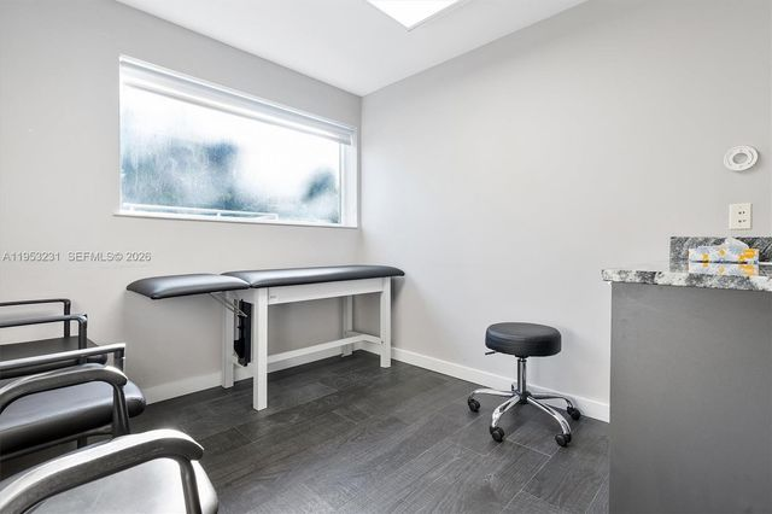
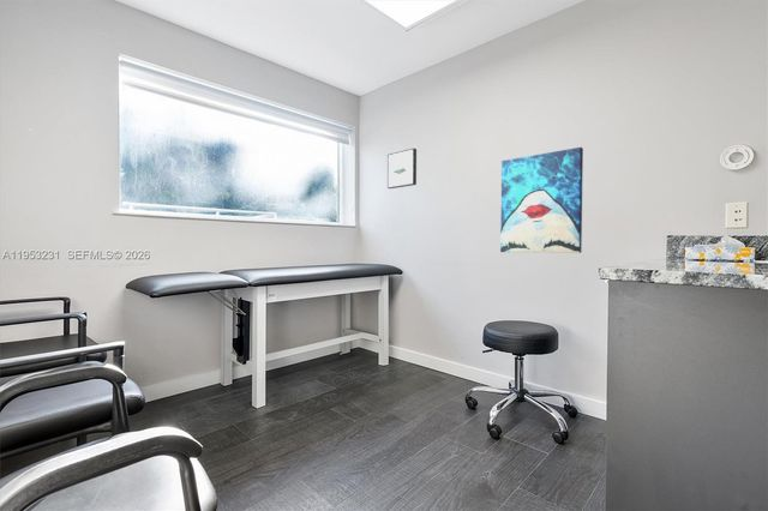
+ wall art [499,146,584,254]
+ wall art [386,148,418,190]
